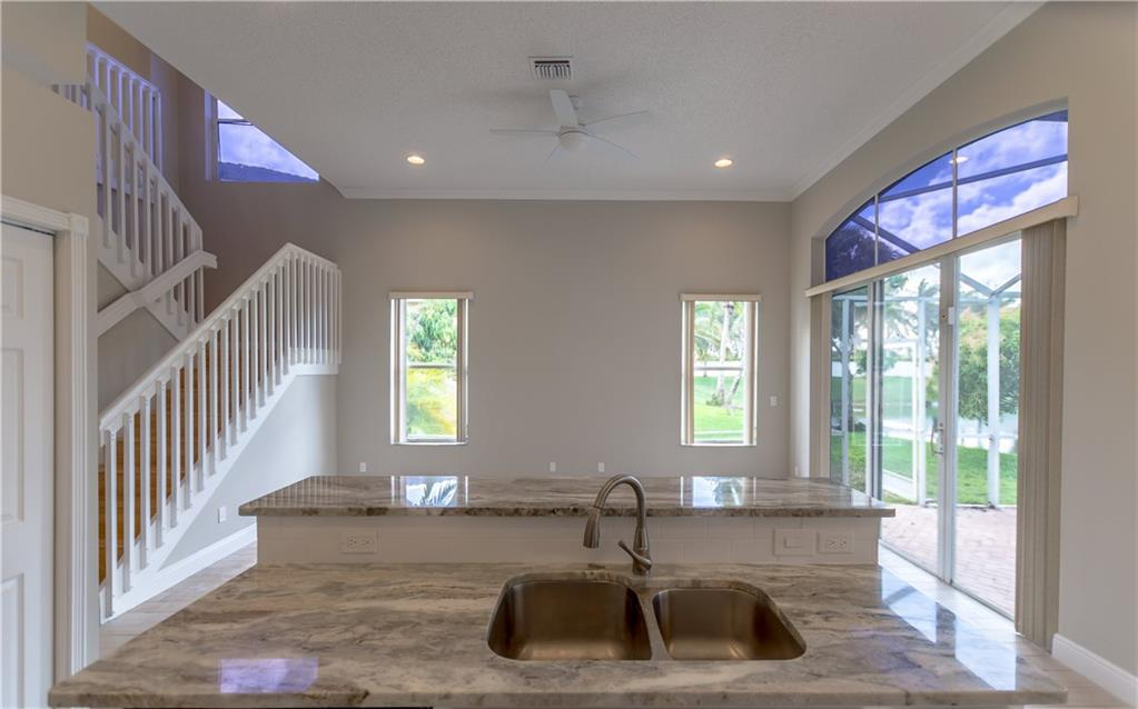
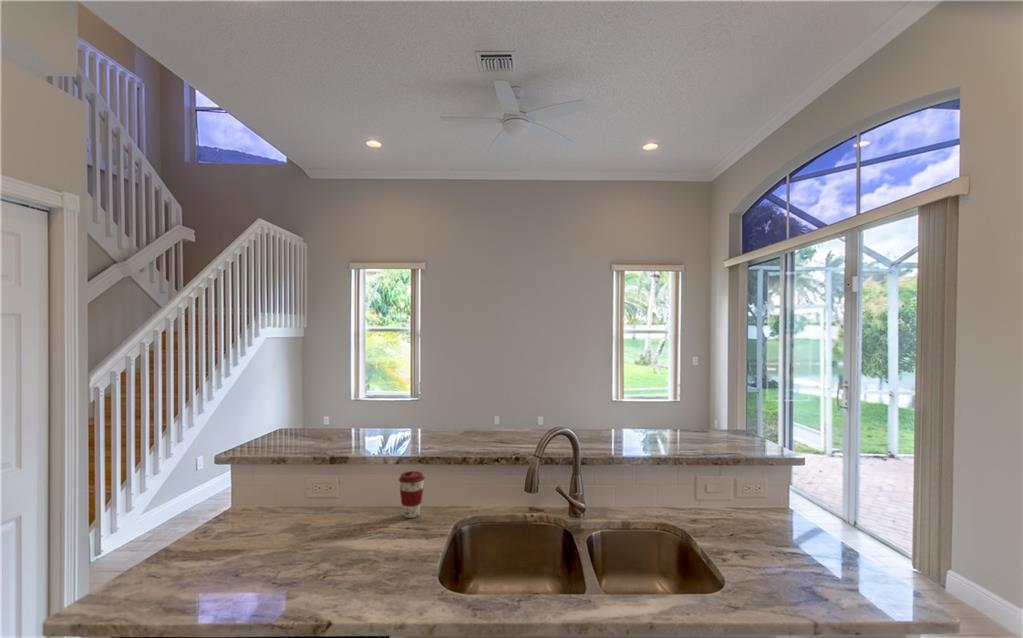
+ coffee cup [398,470,426,519]
